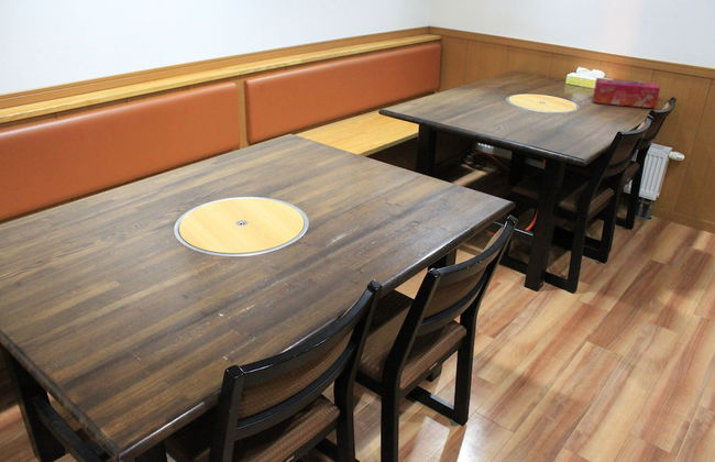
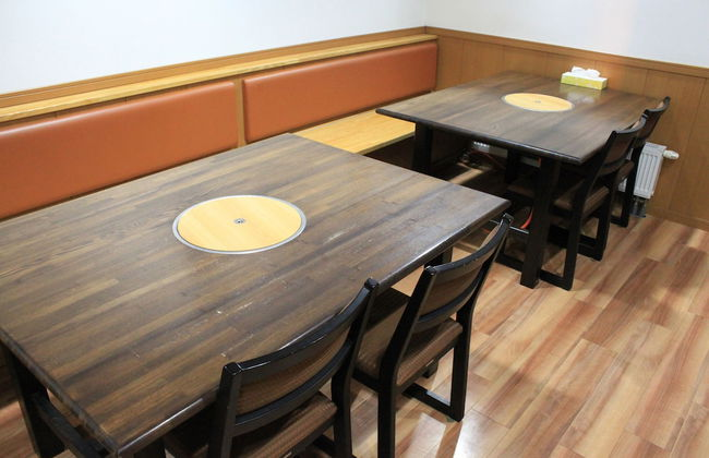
- tissue box [592,77,661,109]
